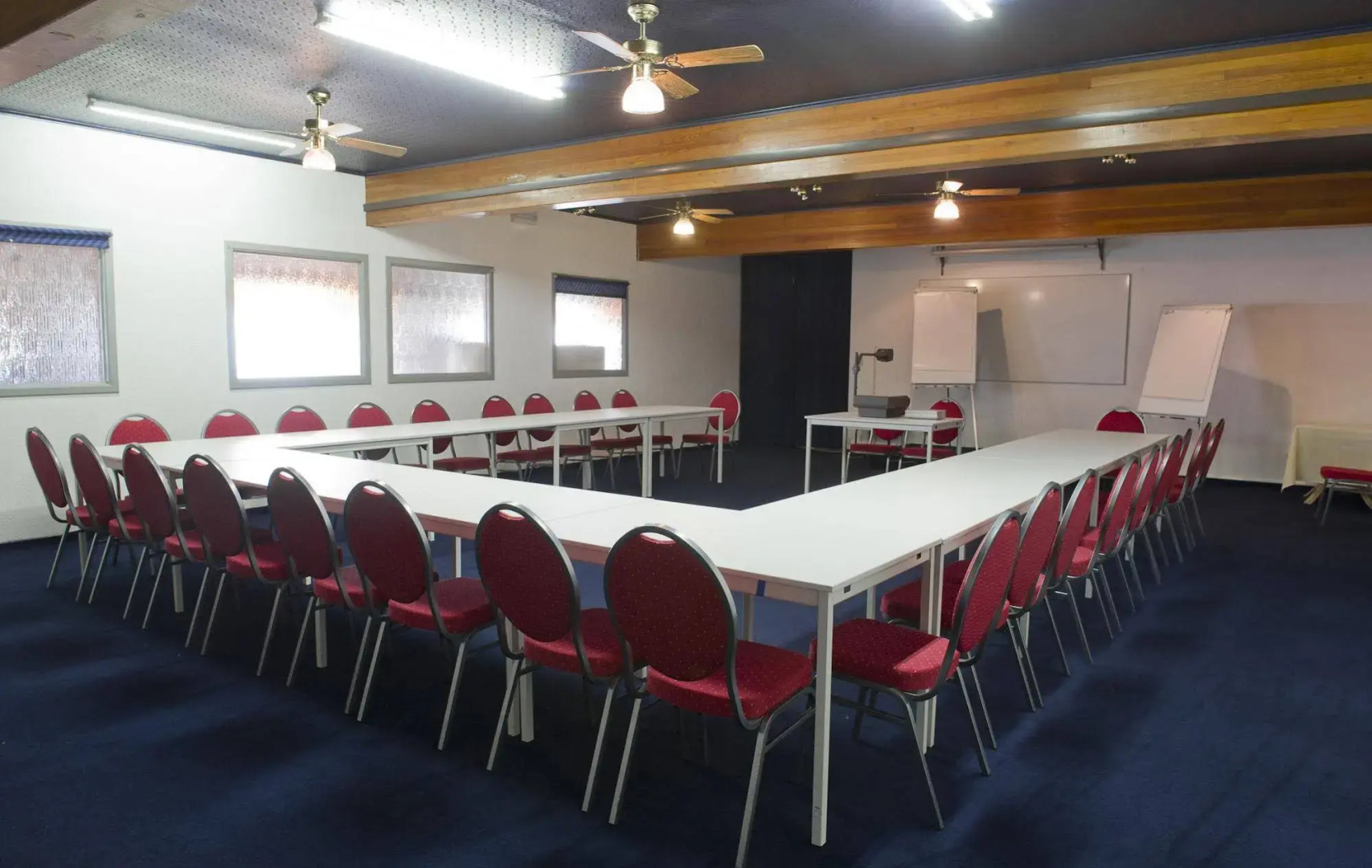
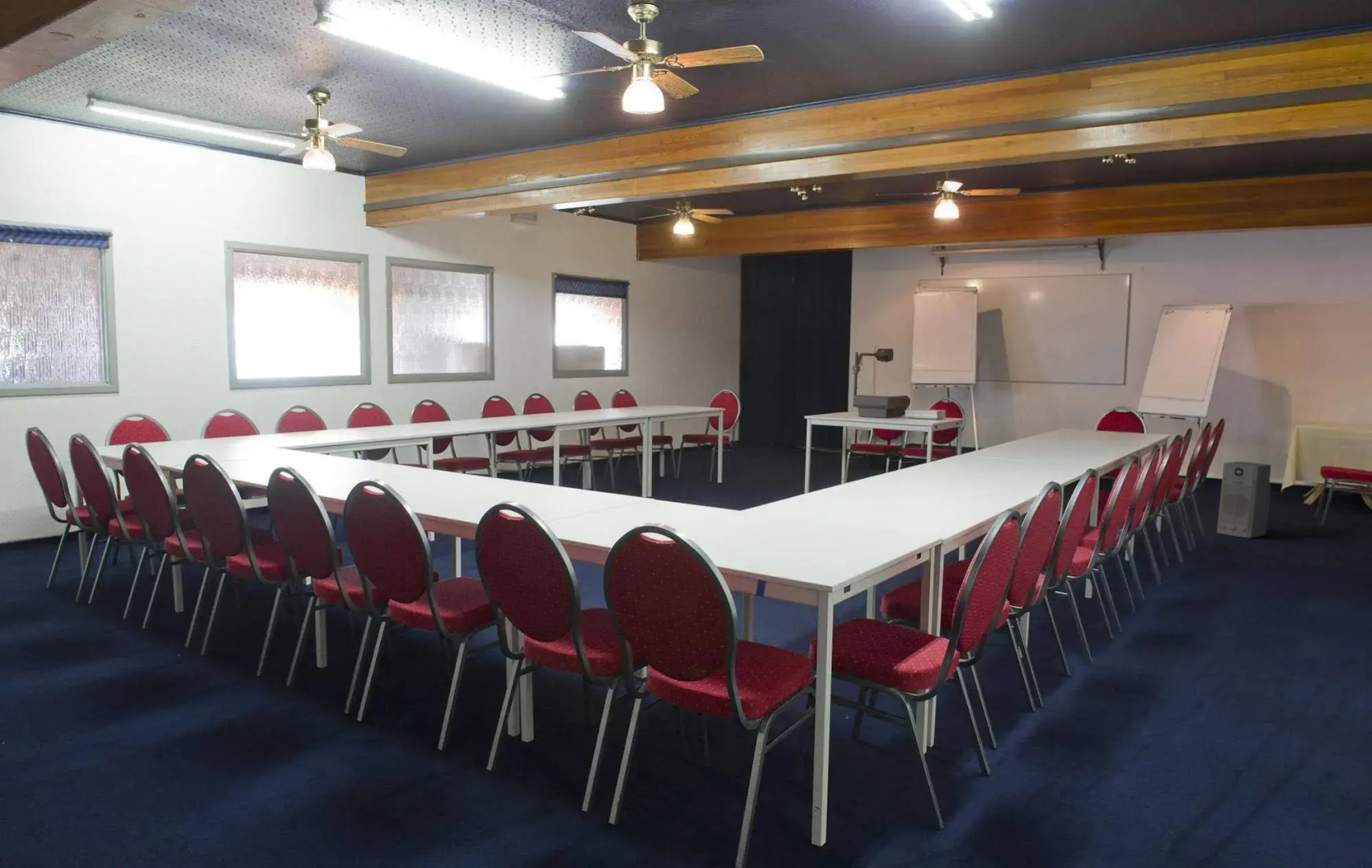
+ air purifier [1216,461,1272,539]
